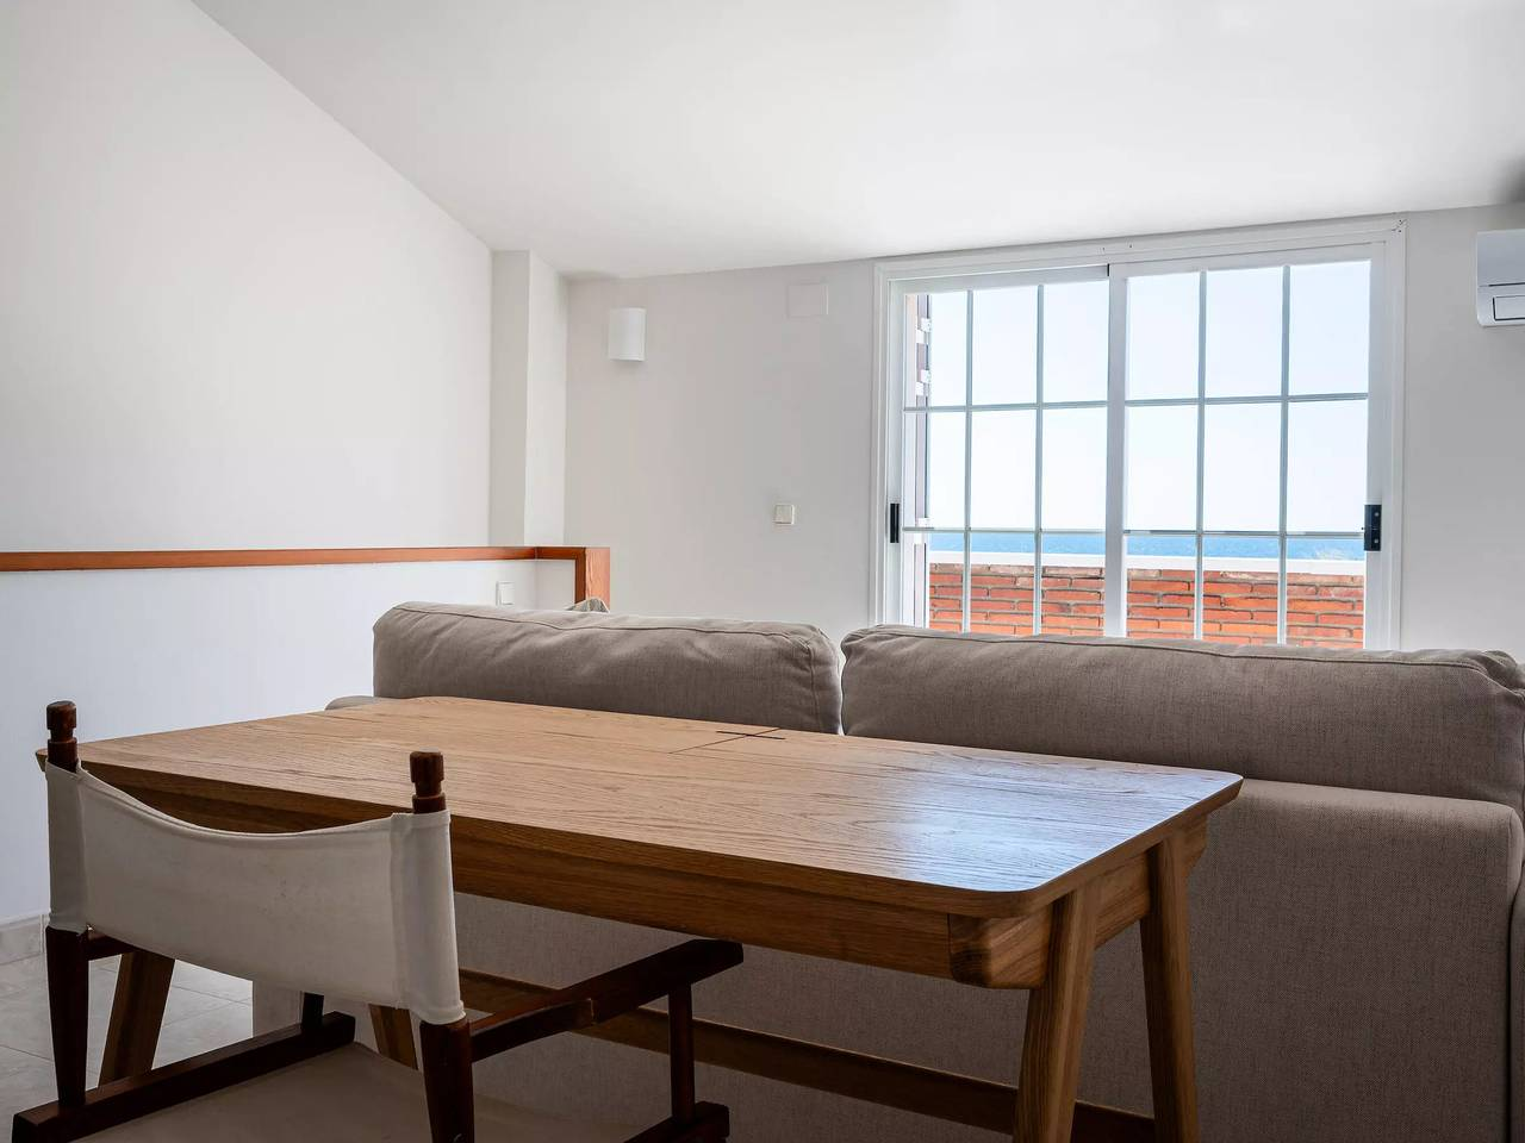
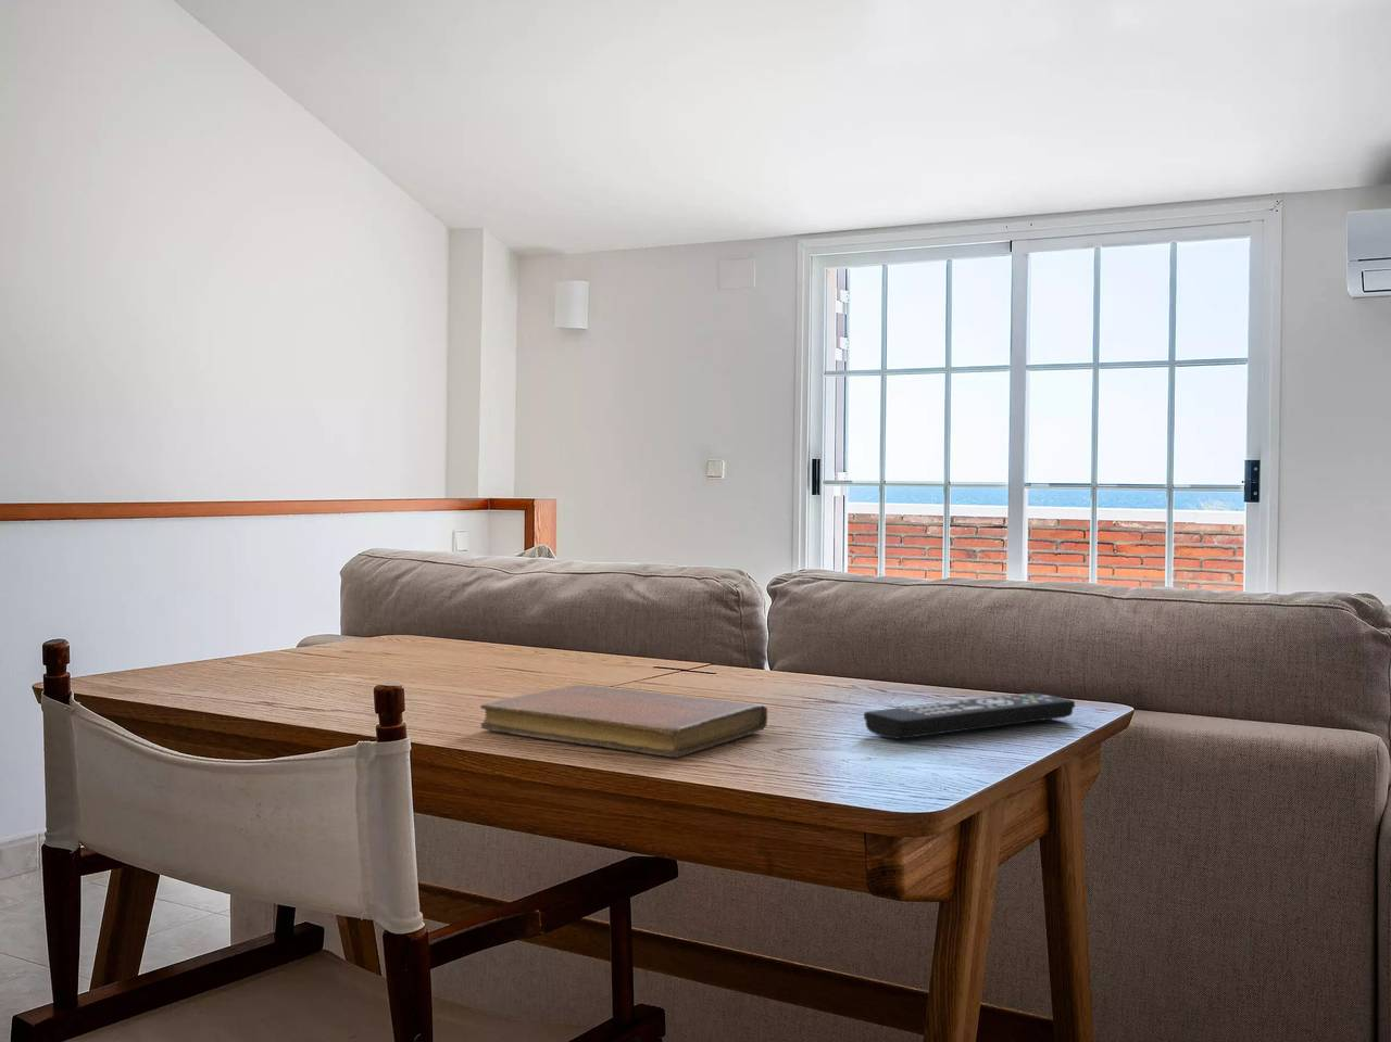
+ remote control [863,693,1076,739]
+ notebook [480,684,768,759]
